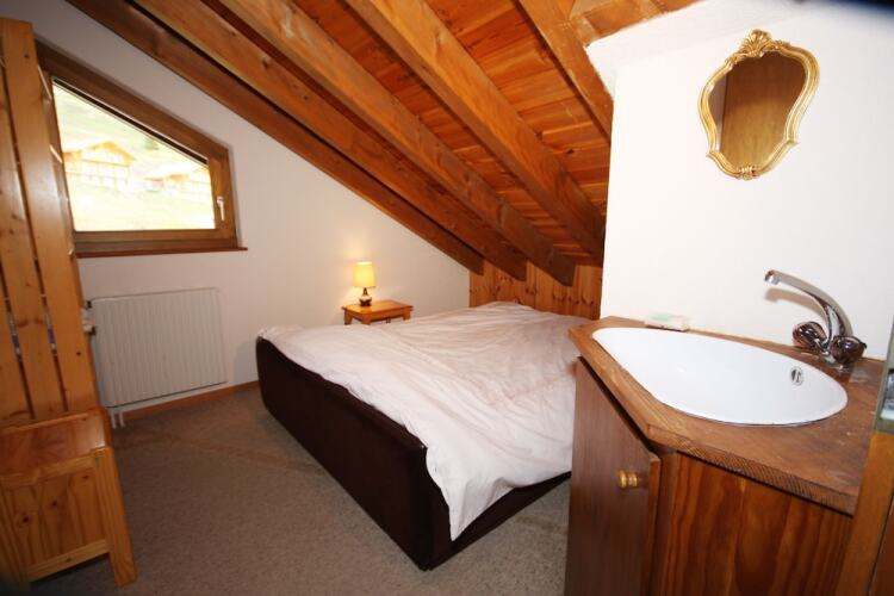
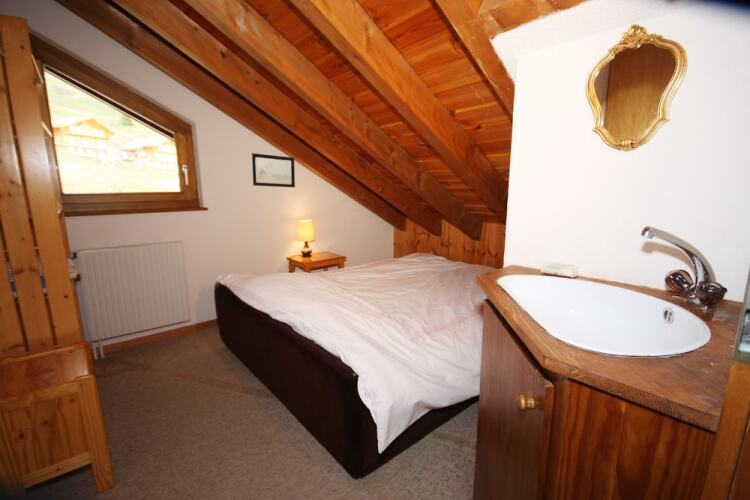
+ wall art [251,152,296,188]
